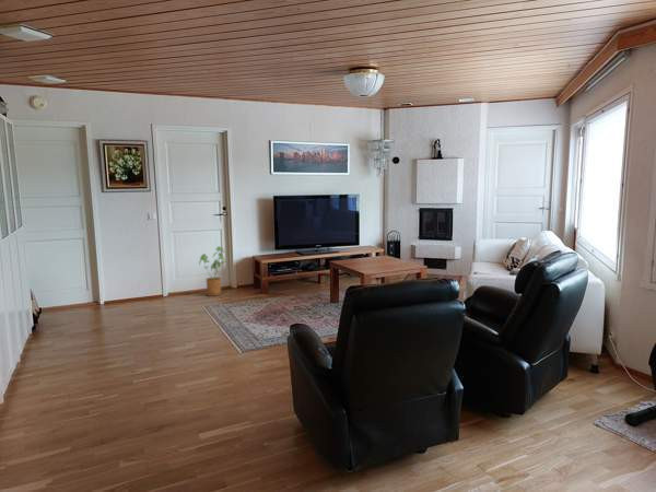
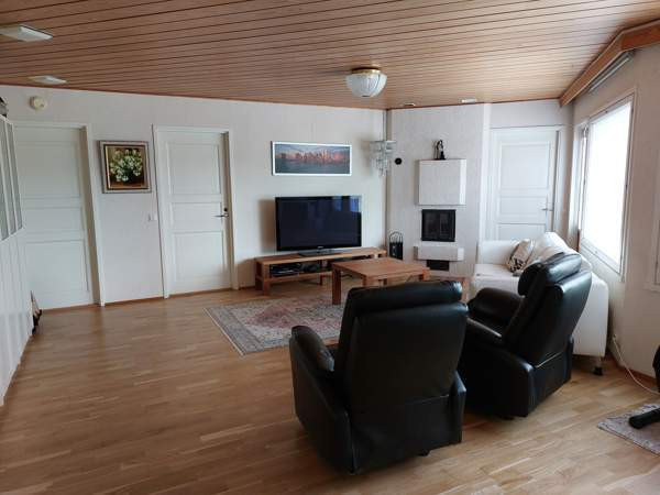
- house plant [198,245,227,297]
